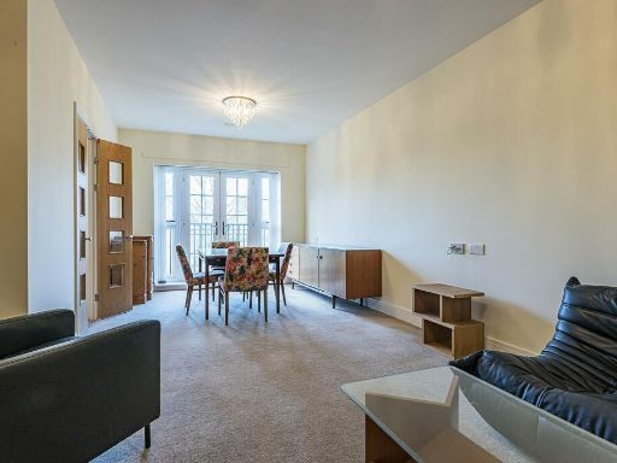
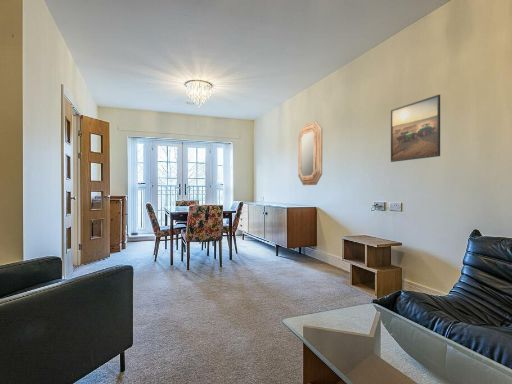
+ home mirror [297,120,323,186]
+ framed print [390,94,441,163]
